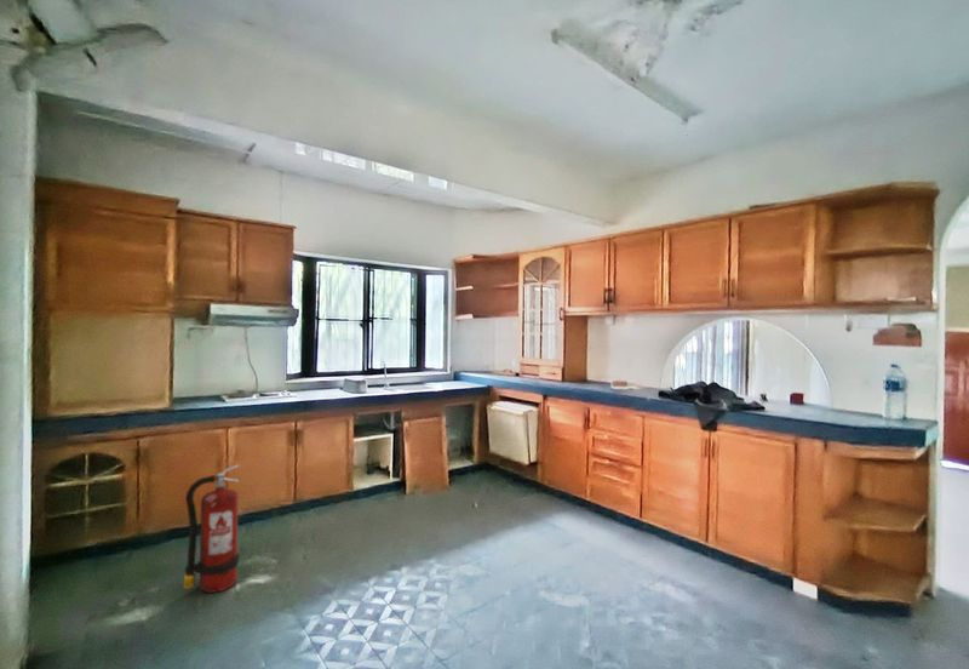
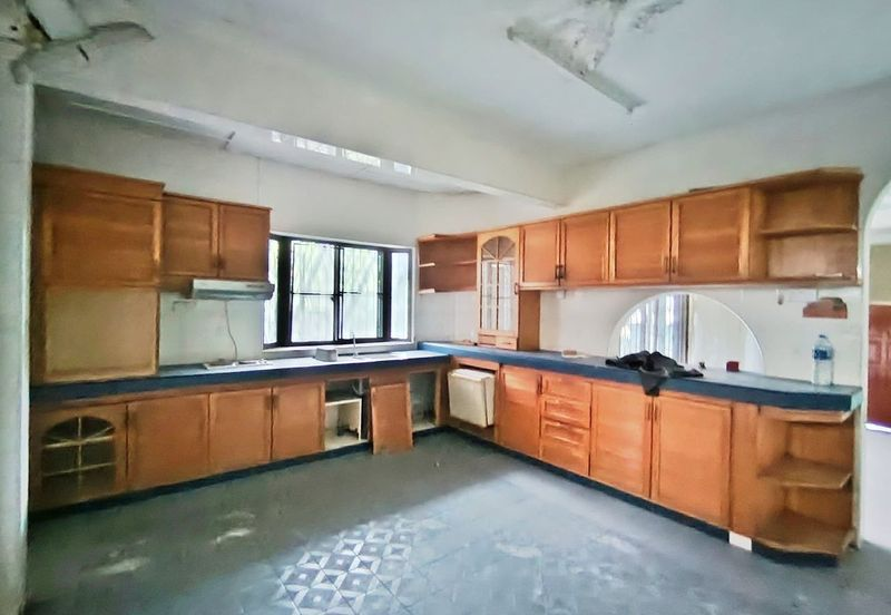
- fire extinguisher [182,464,241,594]
